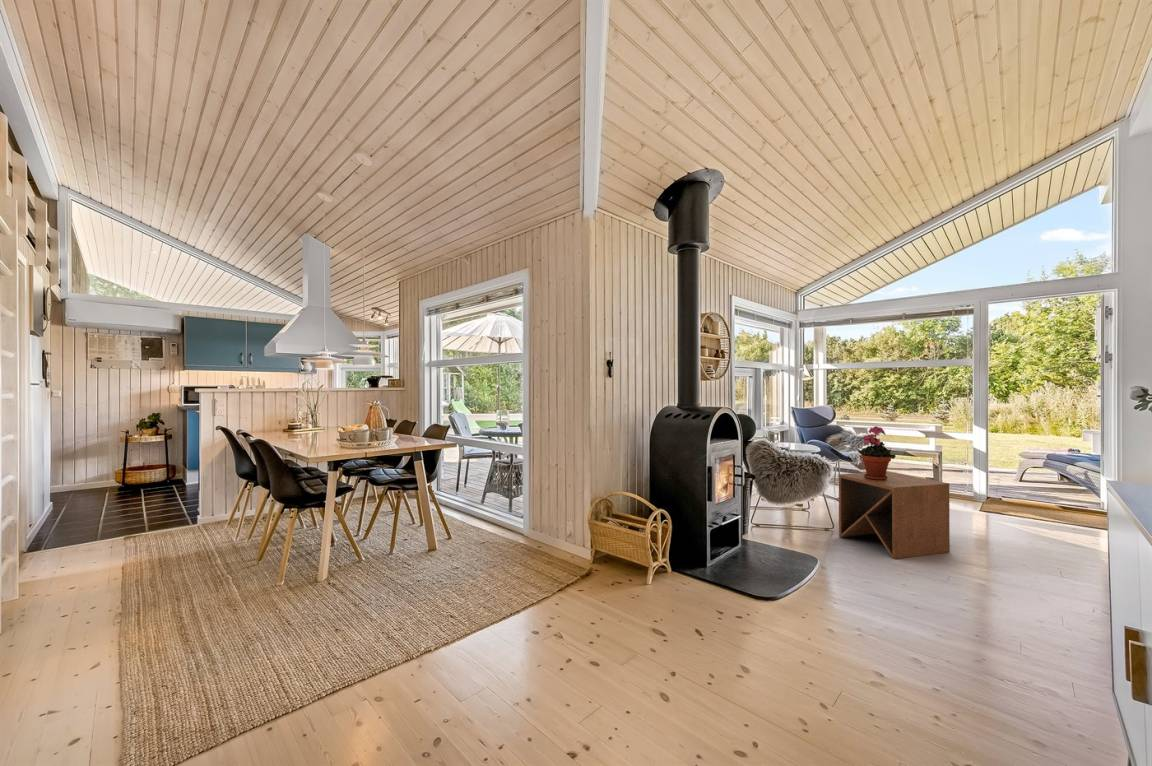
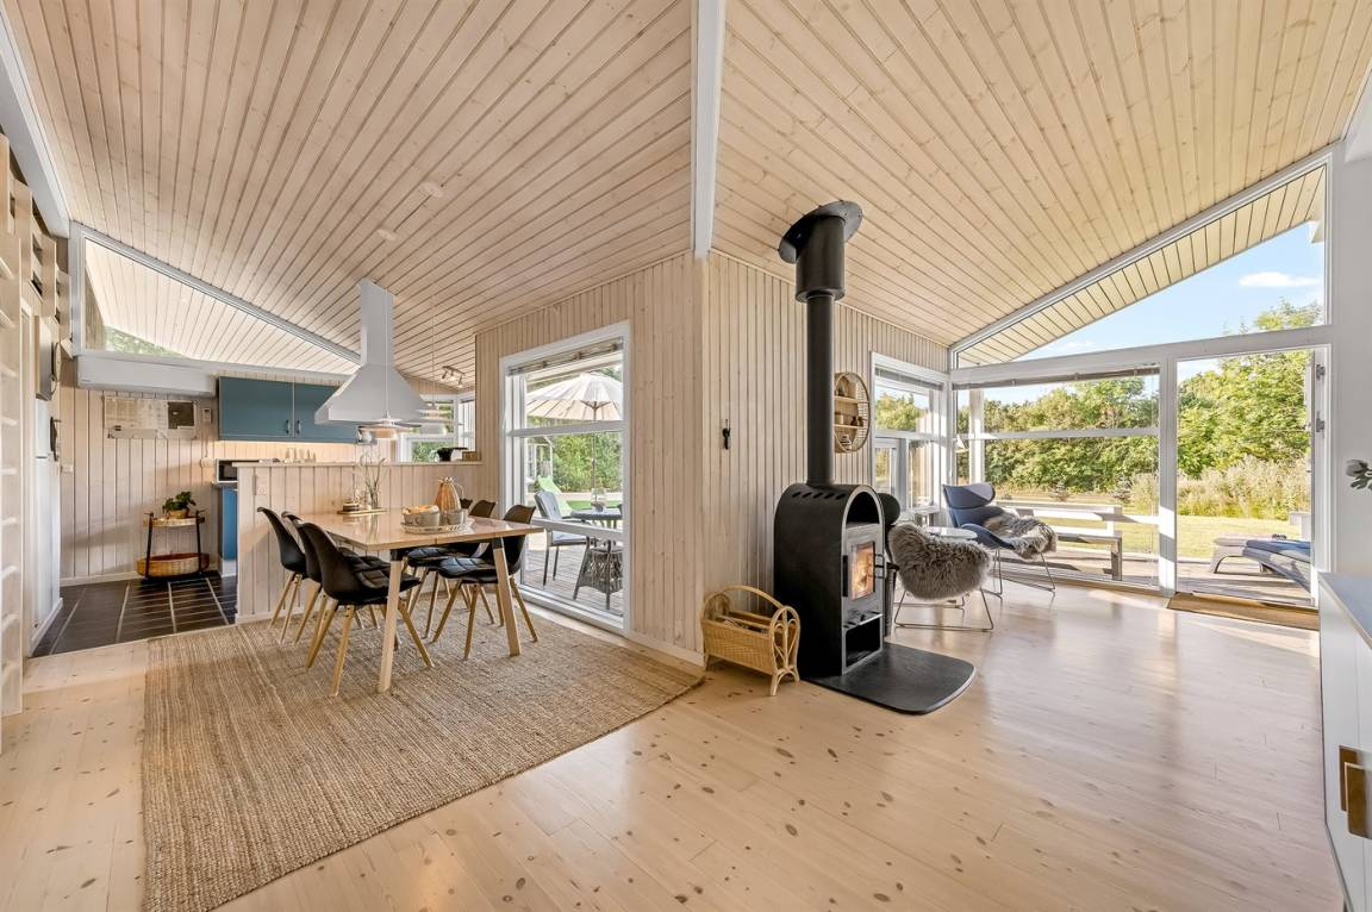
- side table [838,470,951,560]
- potted plant [856,425,897,480]
